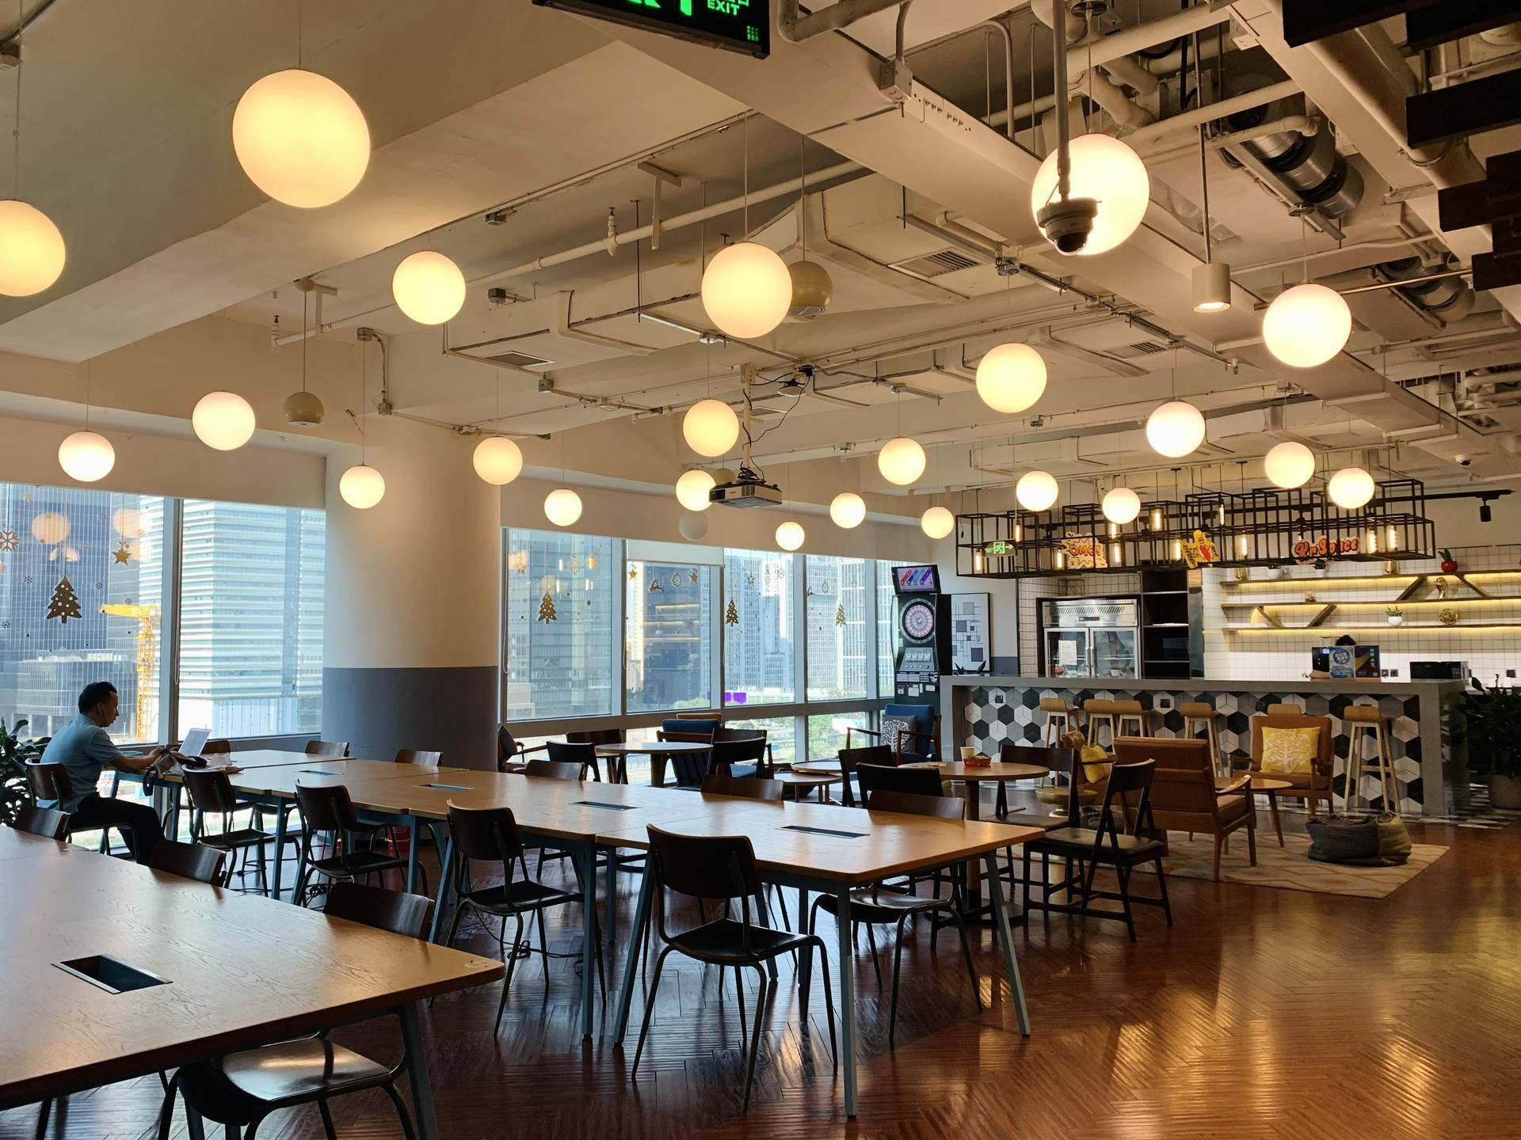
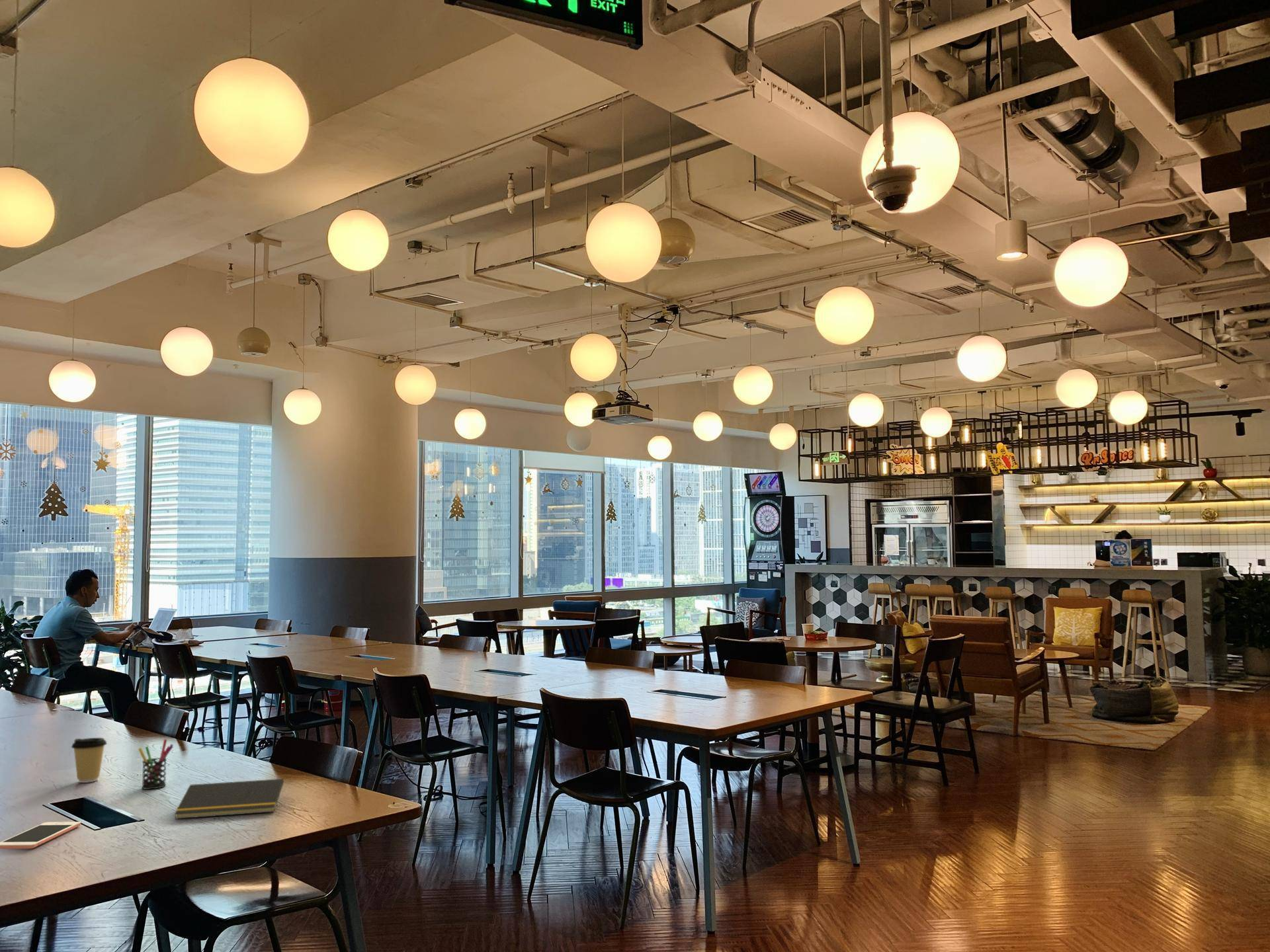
+ cell phone [0,821,81,850]
+ pen holder [138,738,174,790]
+ notepad [174,778,284,820]
+ coffee cup [71,737,108,783]
